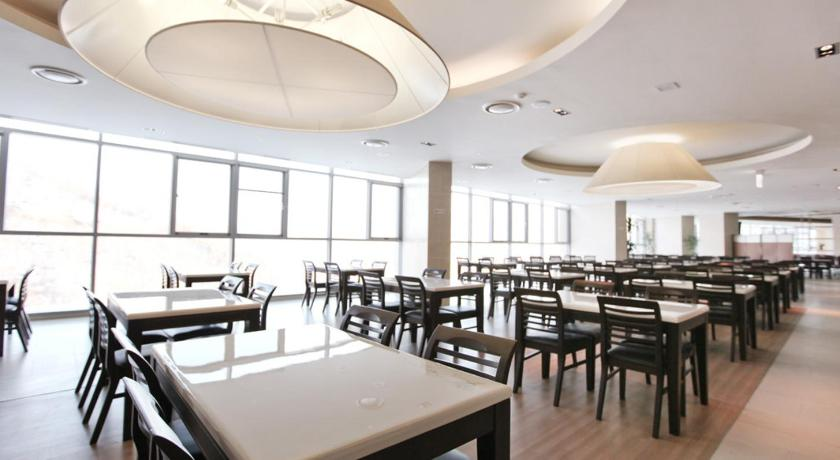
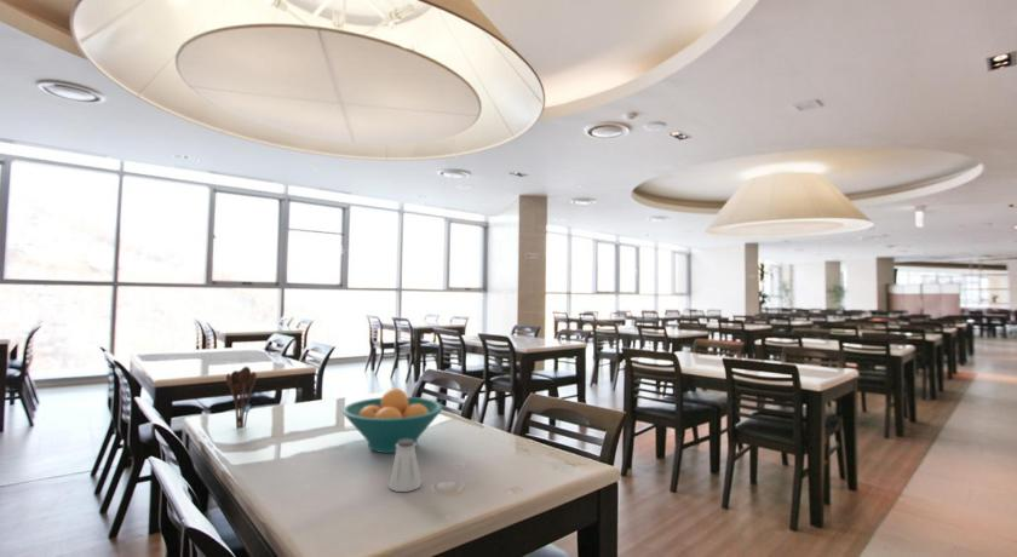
+ fruit bowl [341,387,444,454]
+ saltshaker [387,440,423,493]
+ utensil holder [225,366,258,430]
